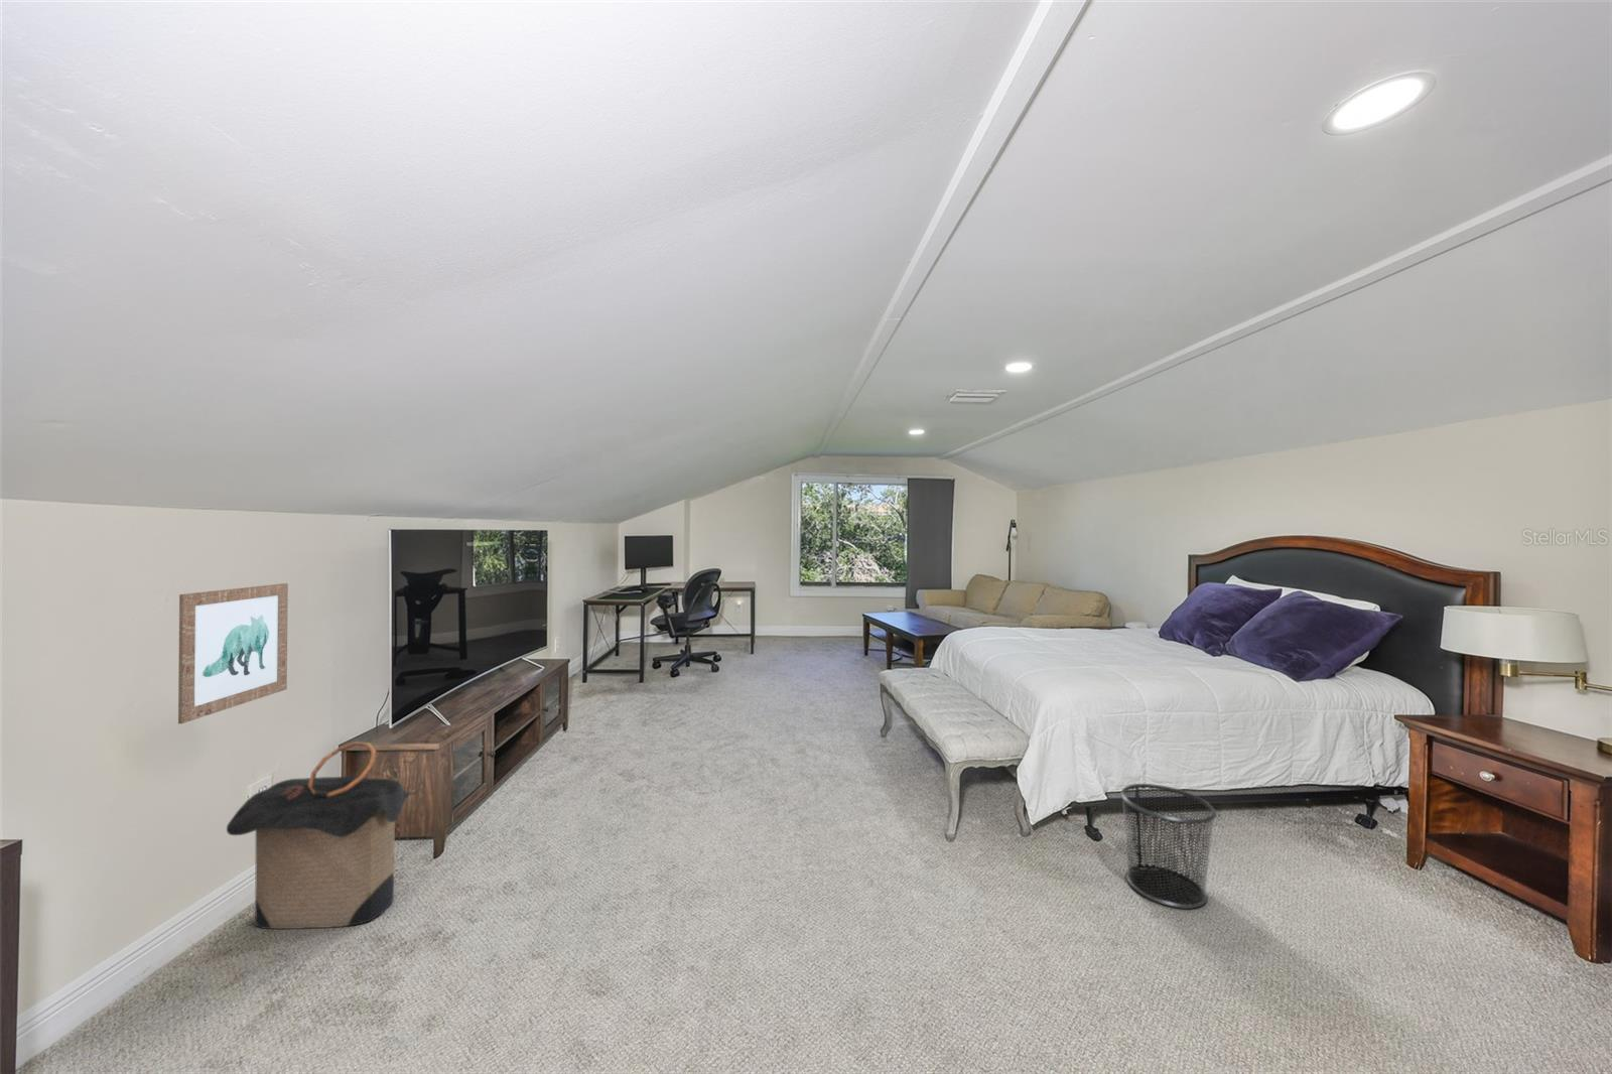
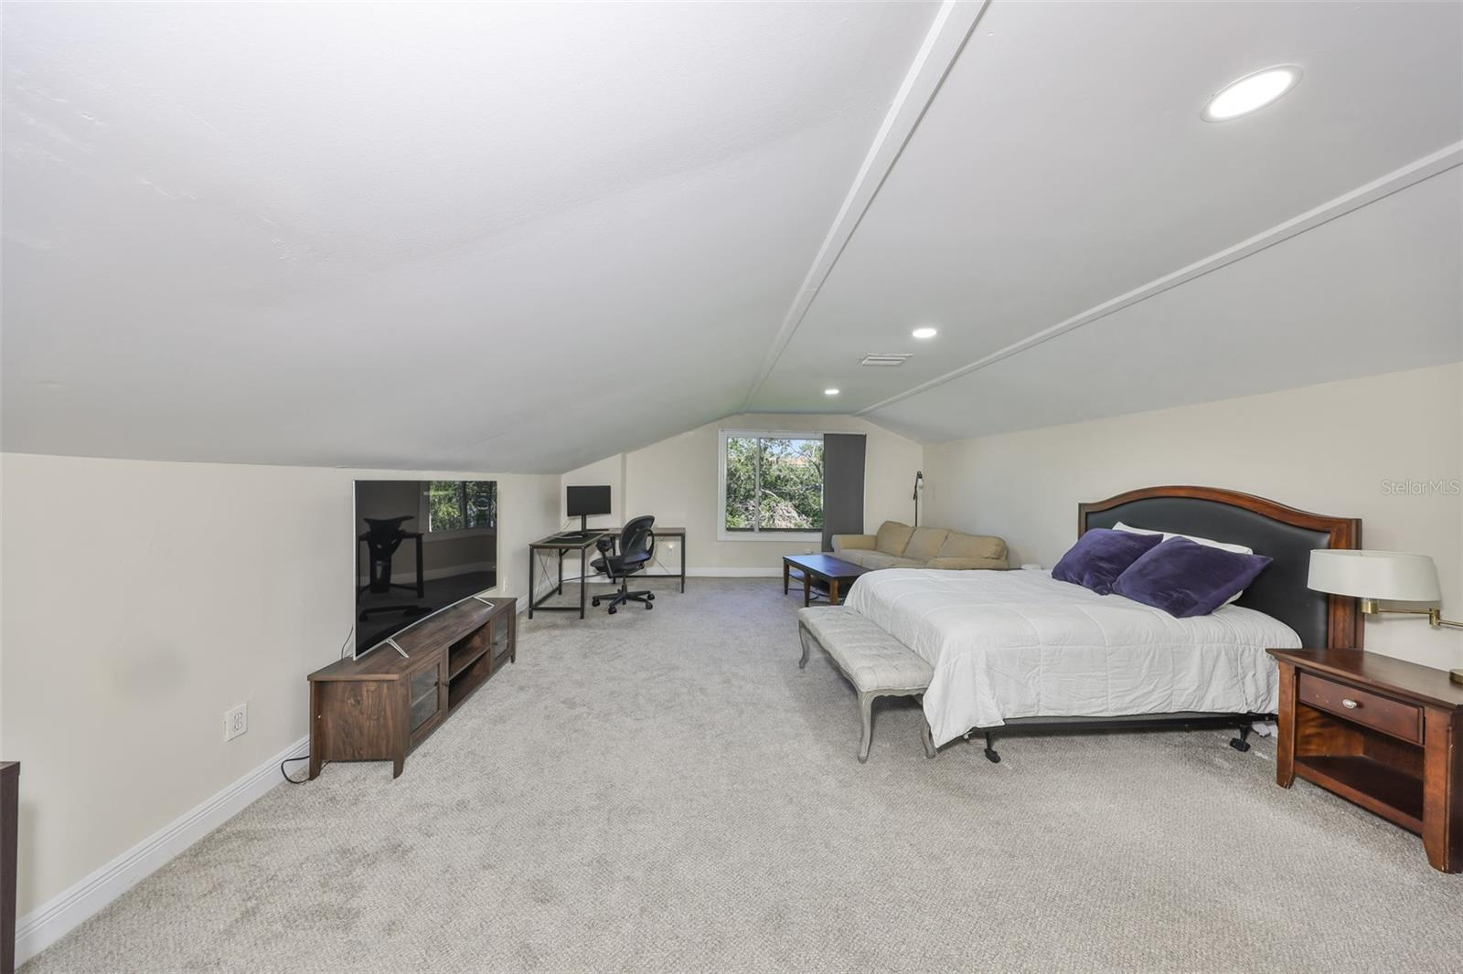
- waste bin [1119,783,1216,910]
- wall art [177,583,289,724]
- laundry hamper [225,741,413,930]
